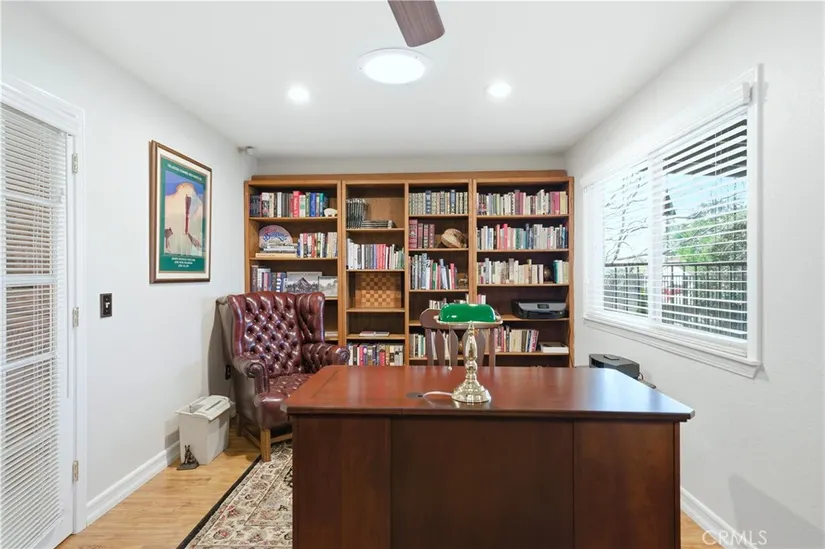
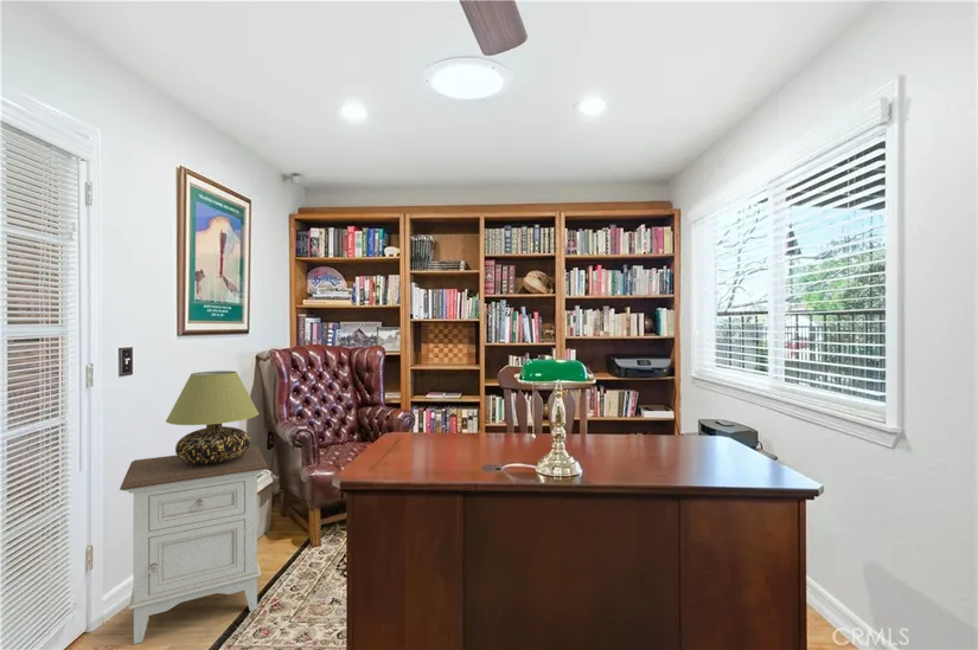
+ nightstand [119,444,269,645]
+ table lamp [165,369,260,464]
